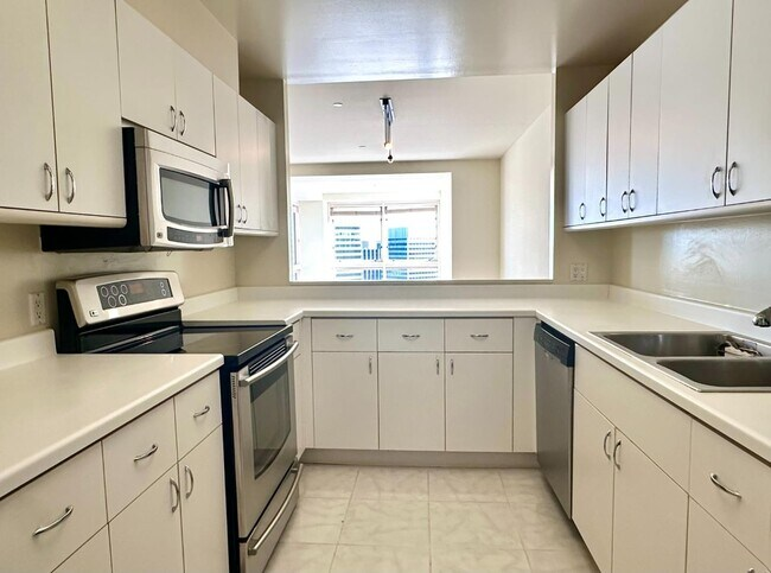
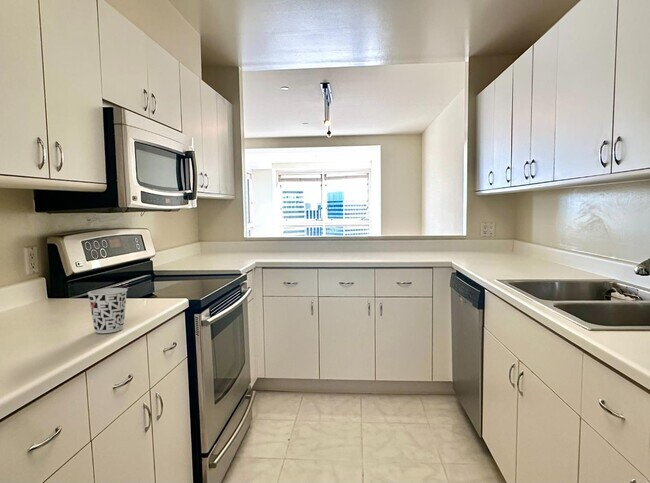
+ cup [87,287,128,334]
